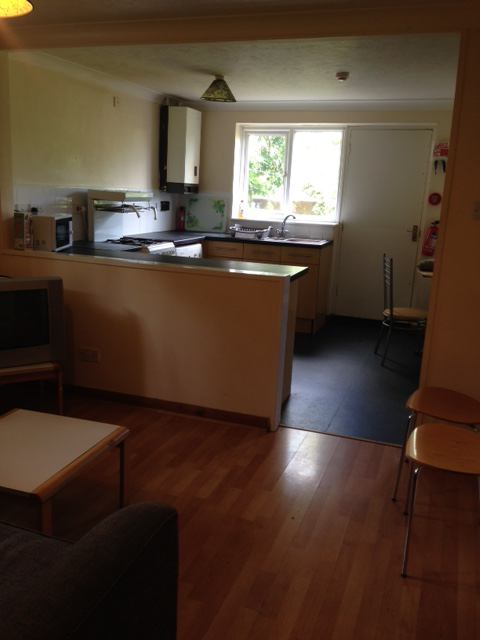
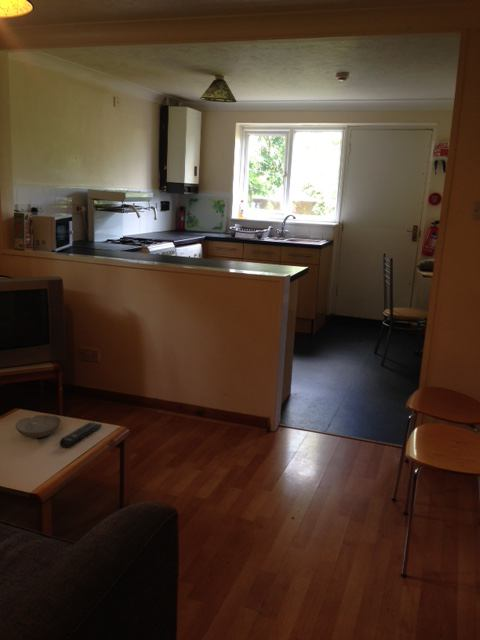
+ bowl [15,414,62,439]
+ remote control [58,421,103,448]
